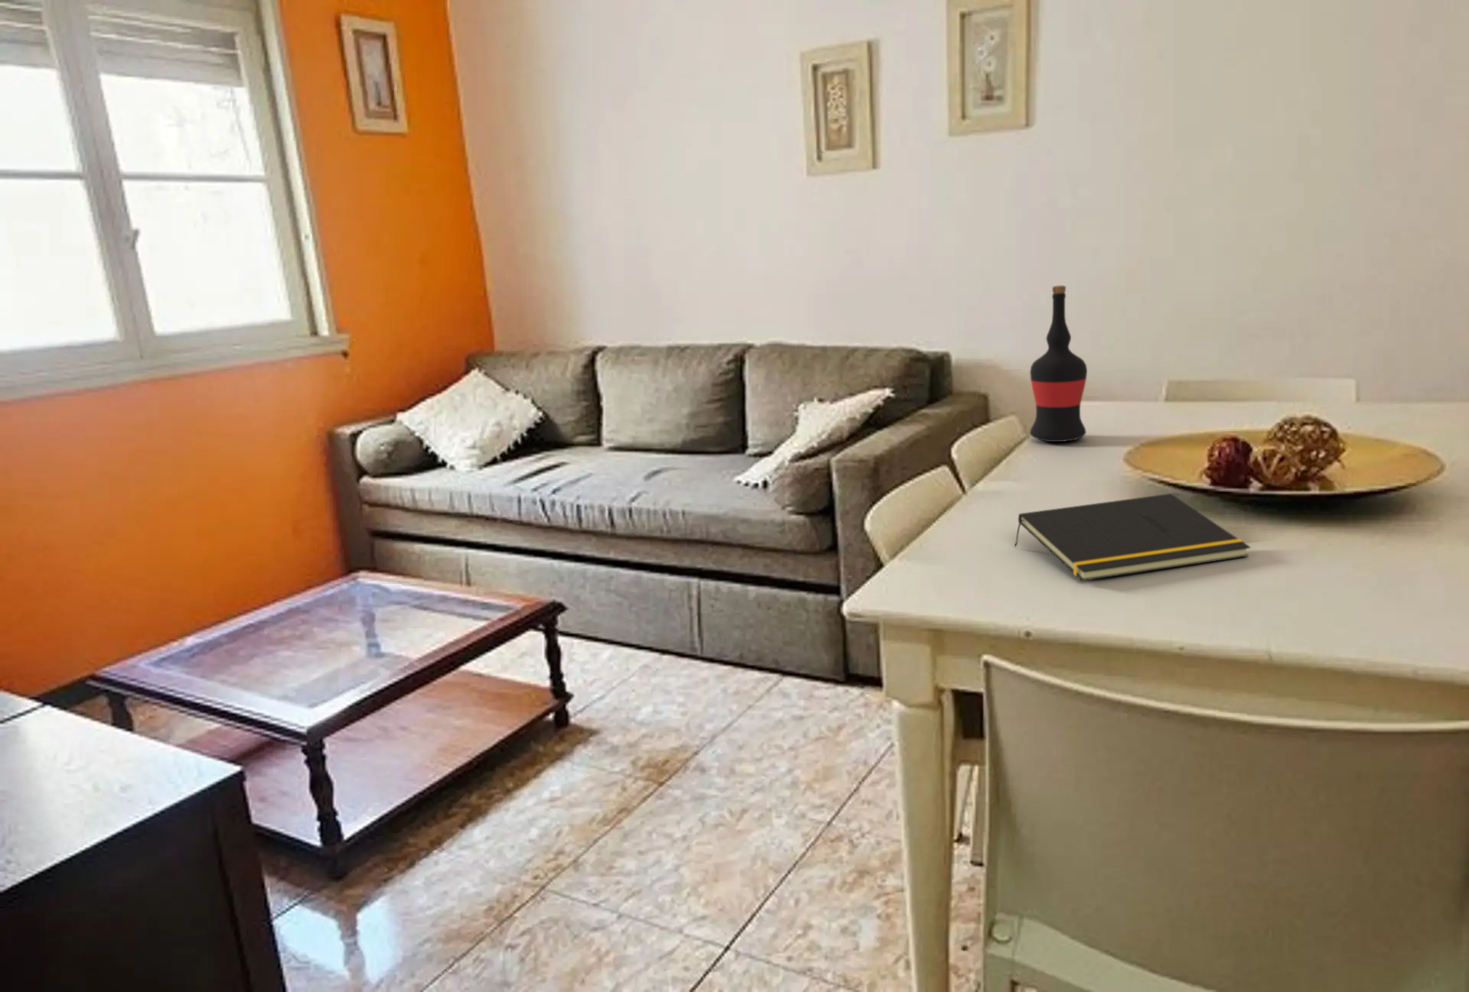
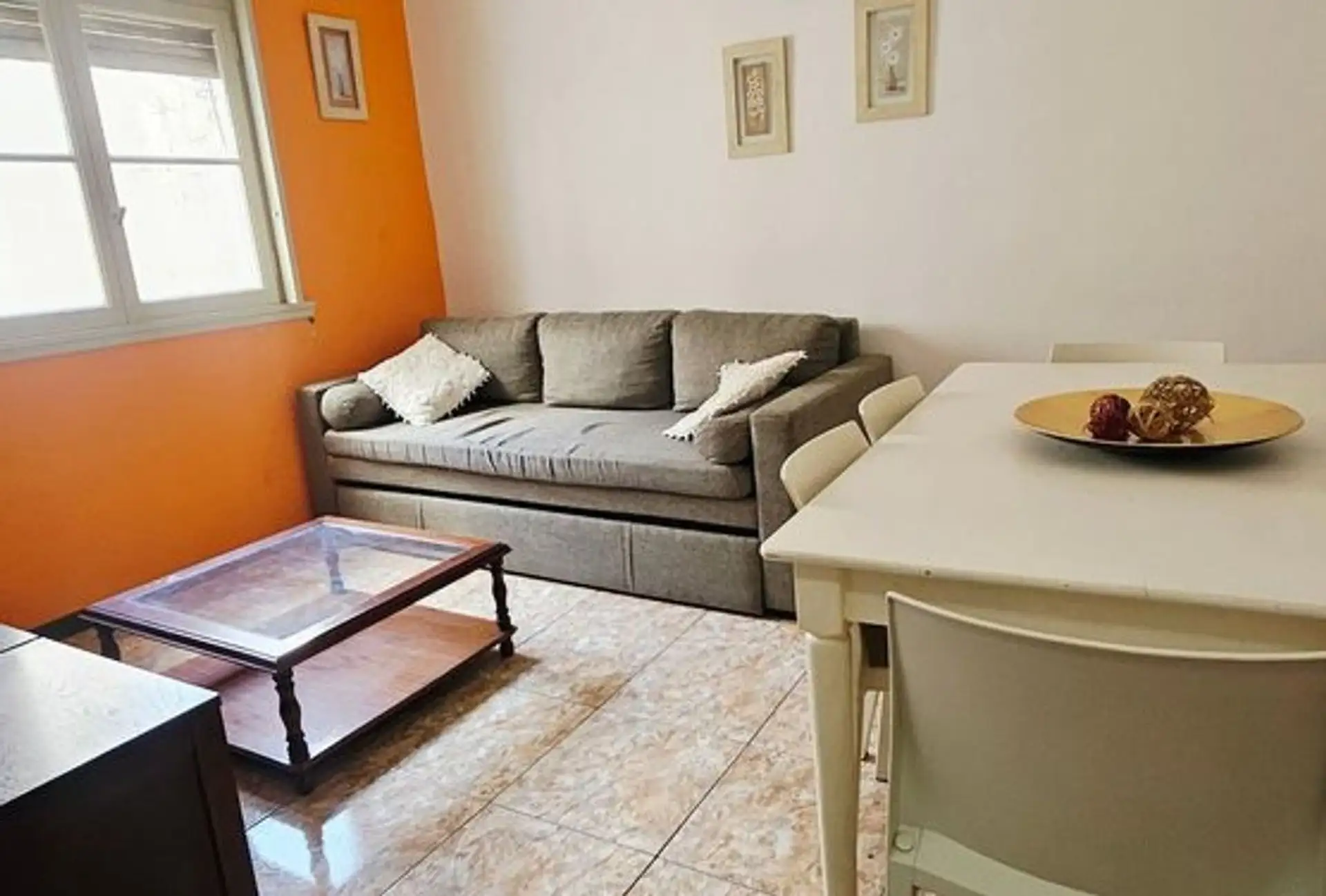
- notepad [1014,493,1251,581]
- wine bottle [1029,285,1088,443]
